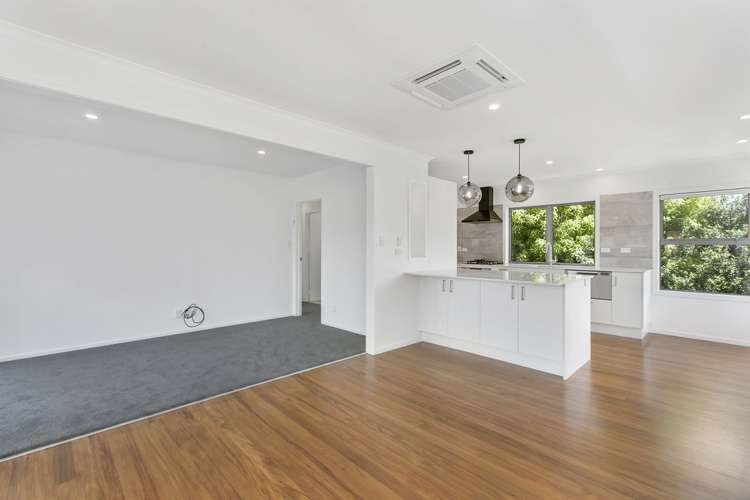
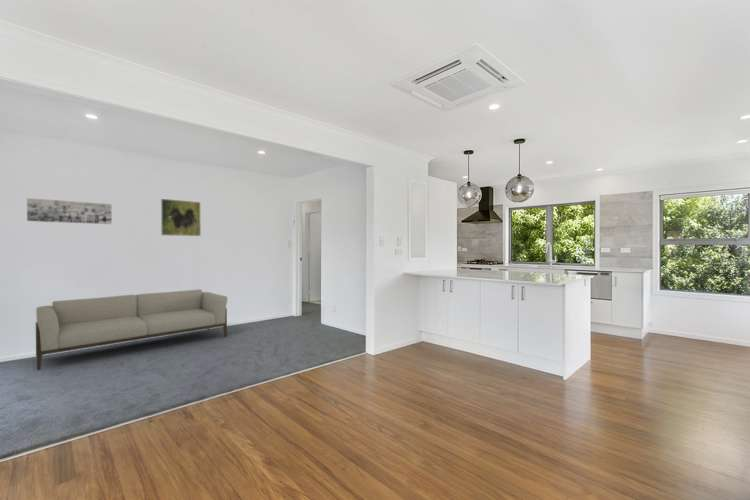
+ wall art [26,197,113,225]
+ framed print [160,198,202,237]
+ sofa [35,288,228,371]
